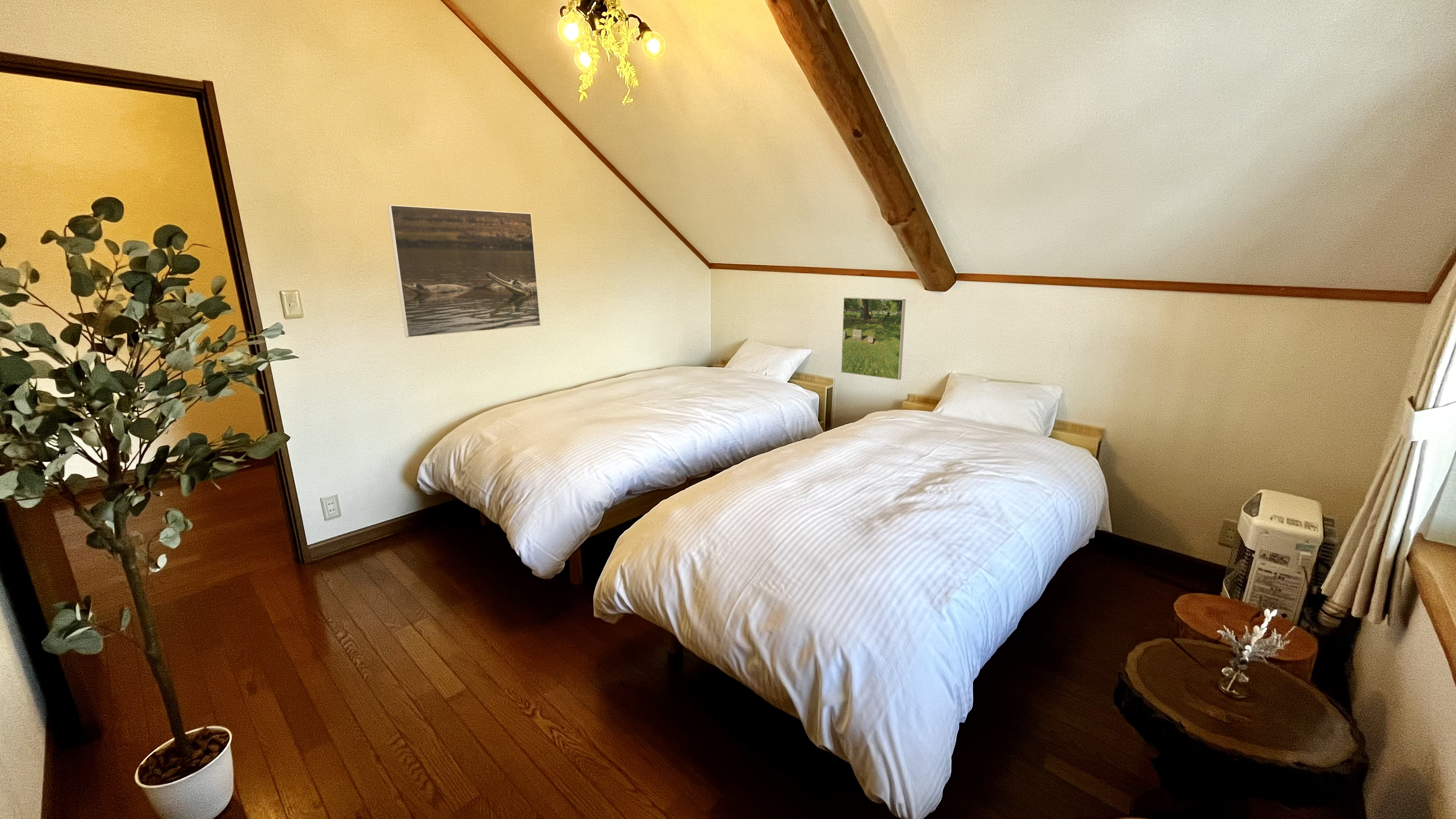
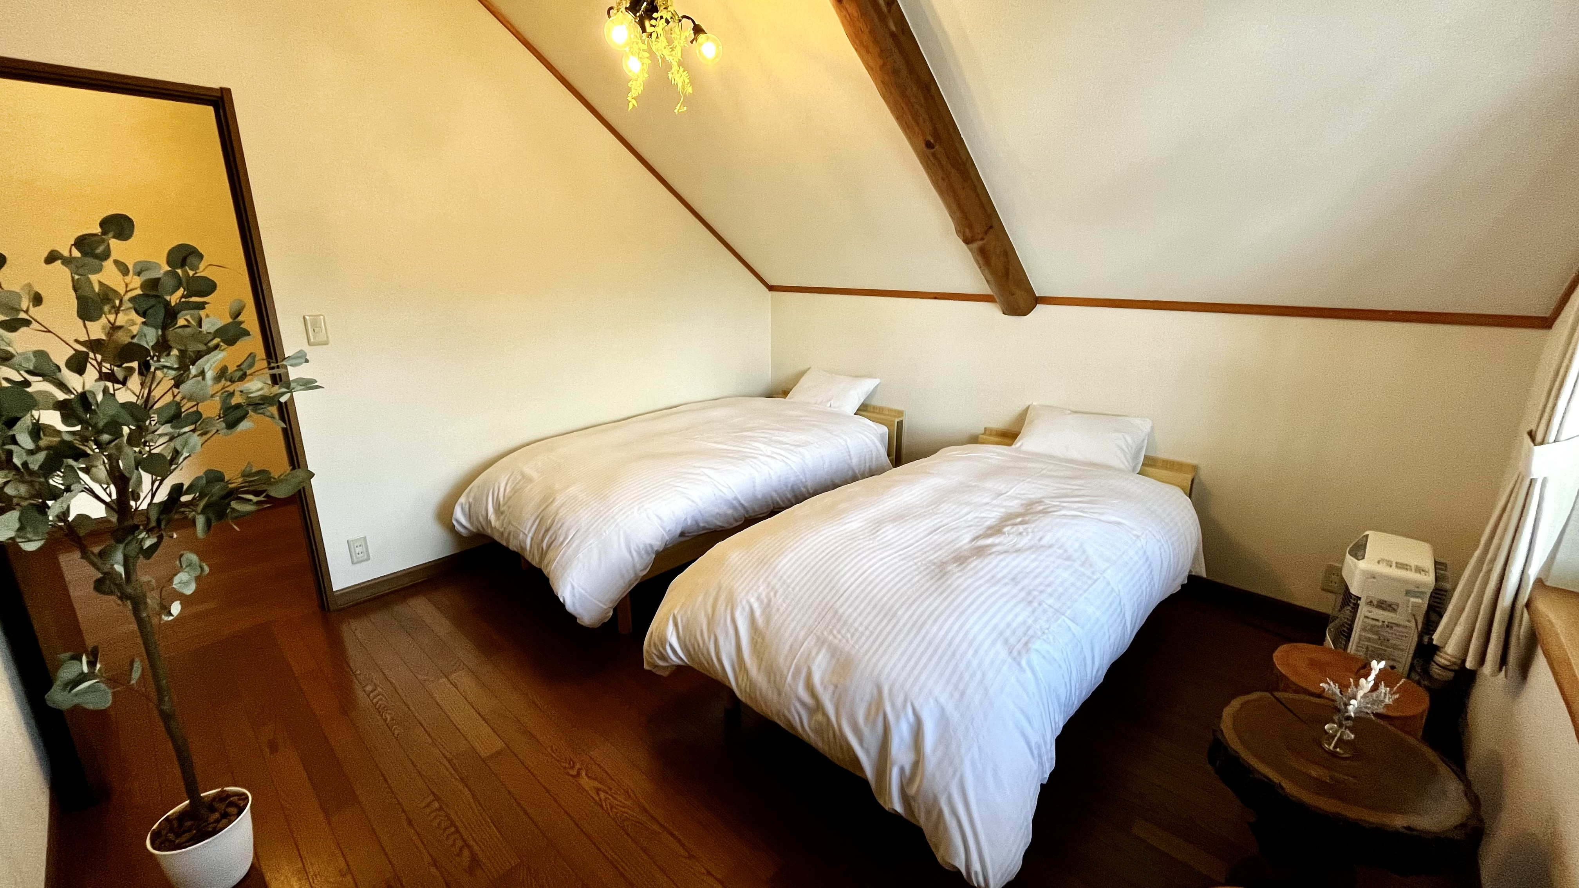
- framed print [841,297,906,380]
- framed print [387,204,541,338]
